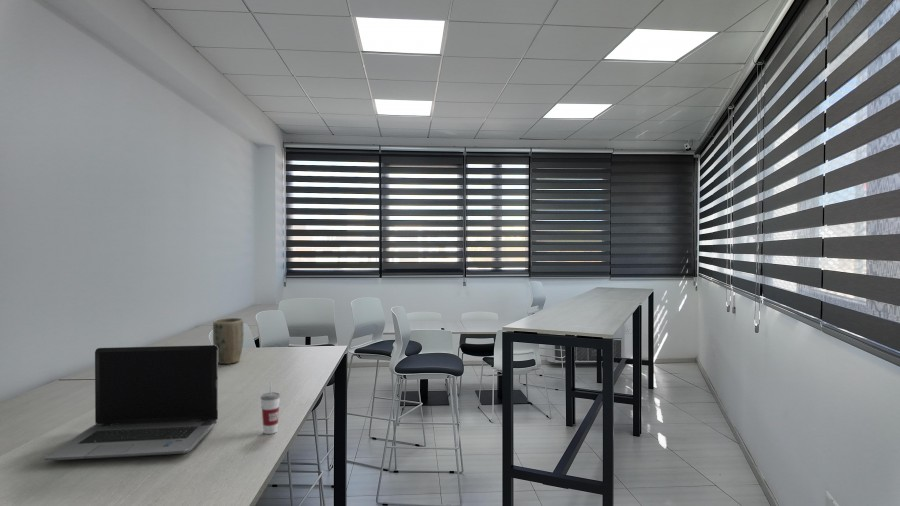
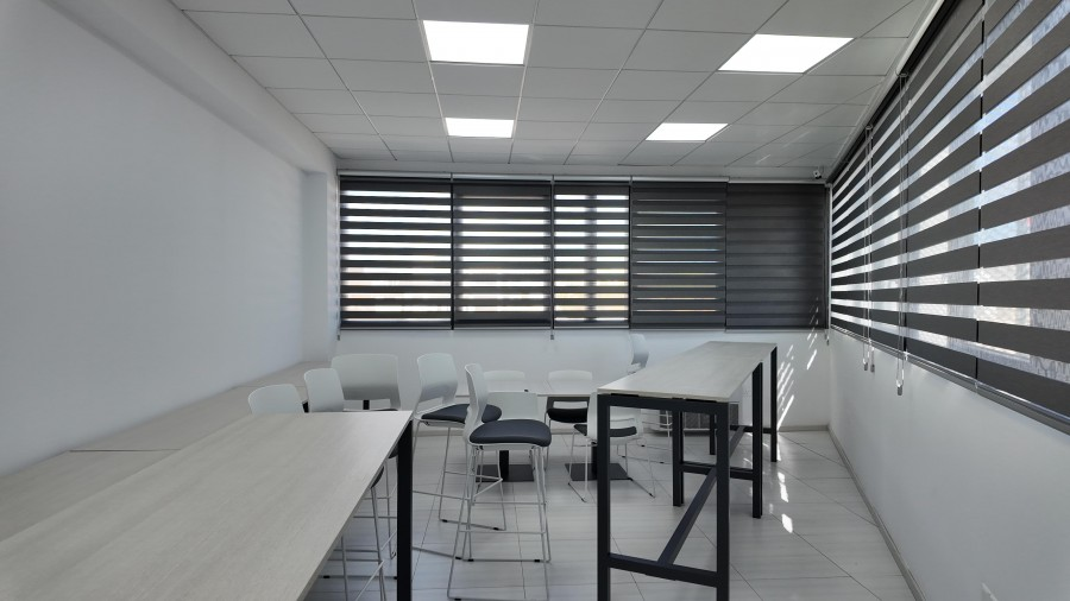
- plant pot [212,317,245,365]
- cup [260,381,281,435]
- laptop computer [43,344,219,461]
